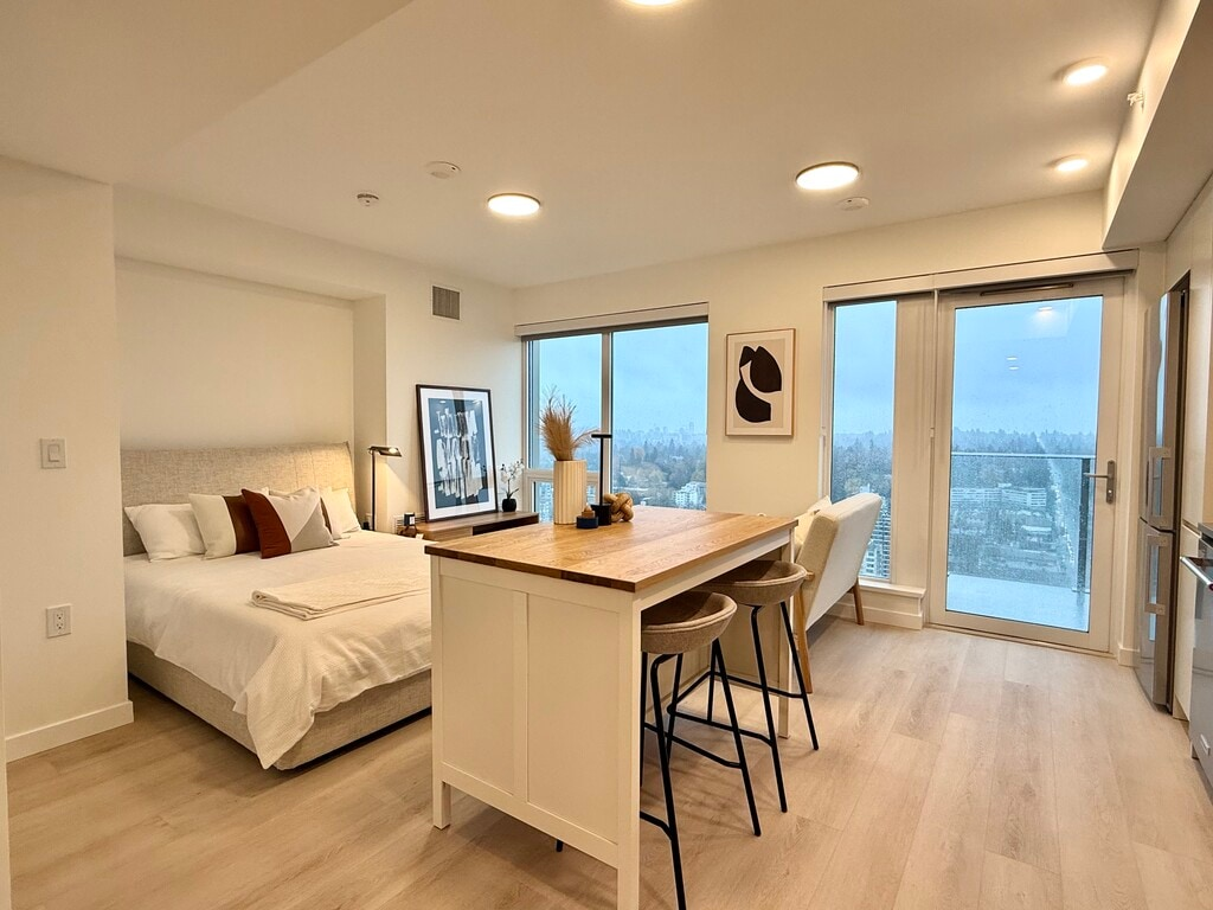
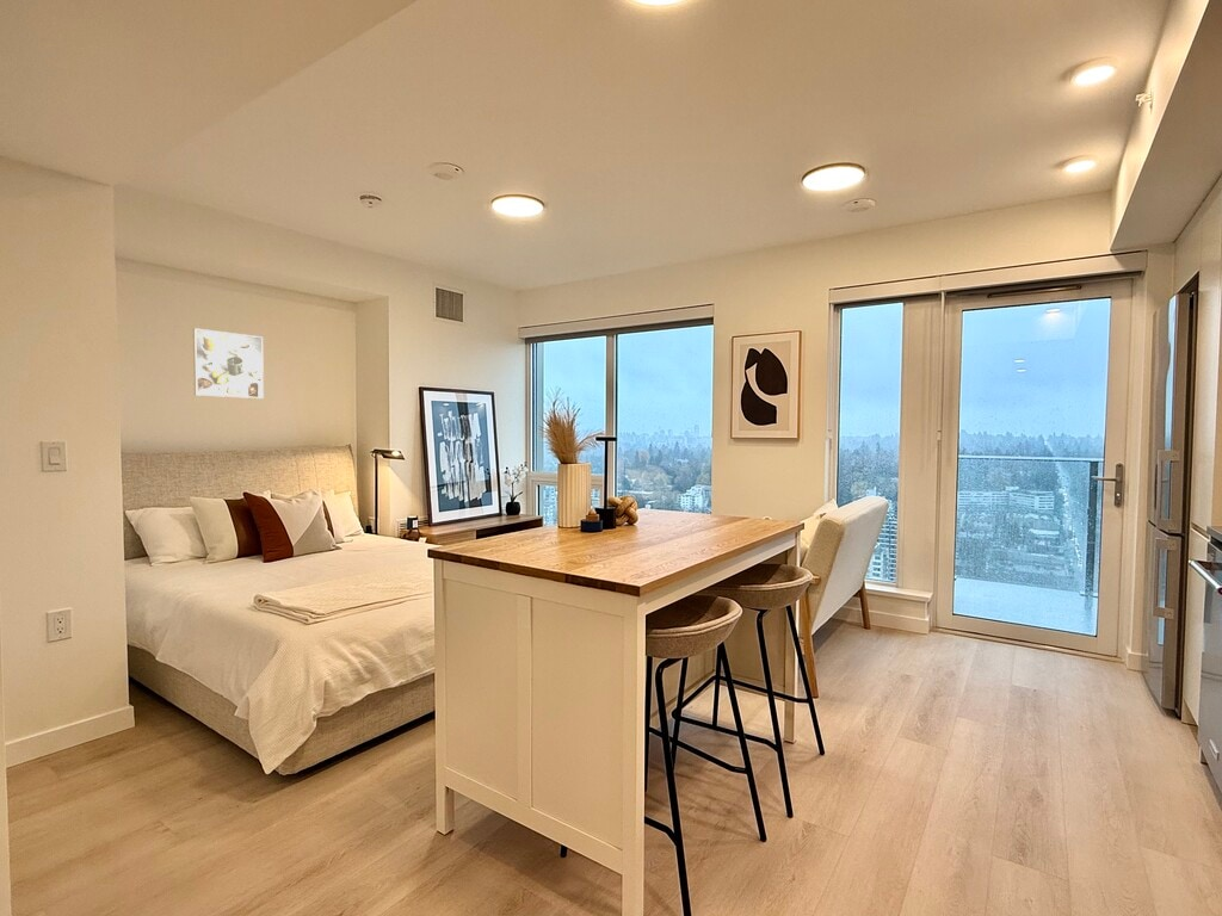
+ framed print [192,327,265,400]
